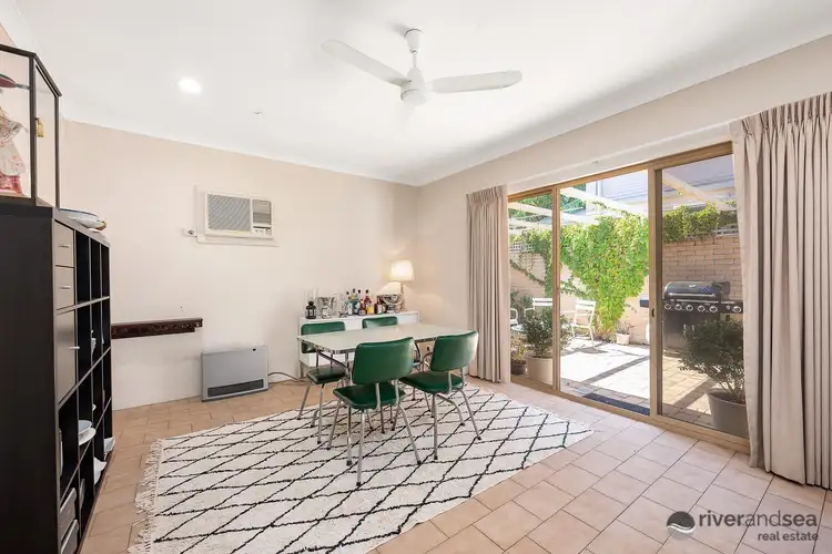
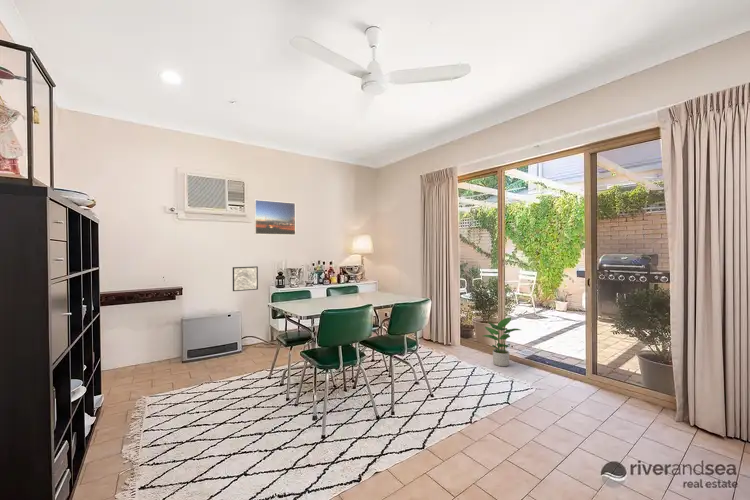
+ potted plant [482,316,521,367]
+ wall art [232,265,259,292]
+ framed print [253,199,297,236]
